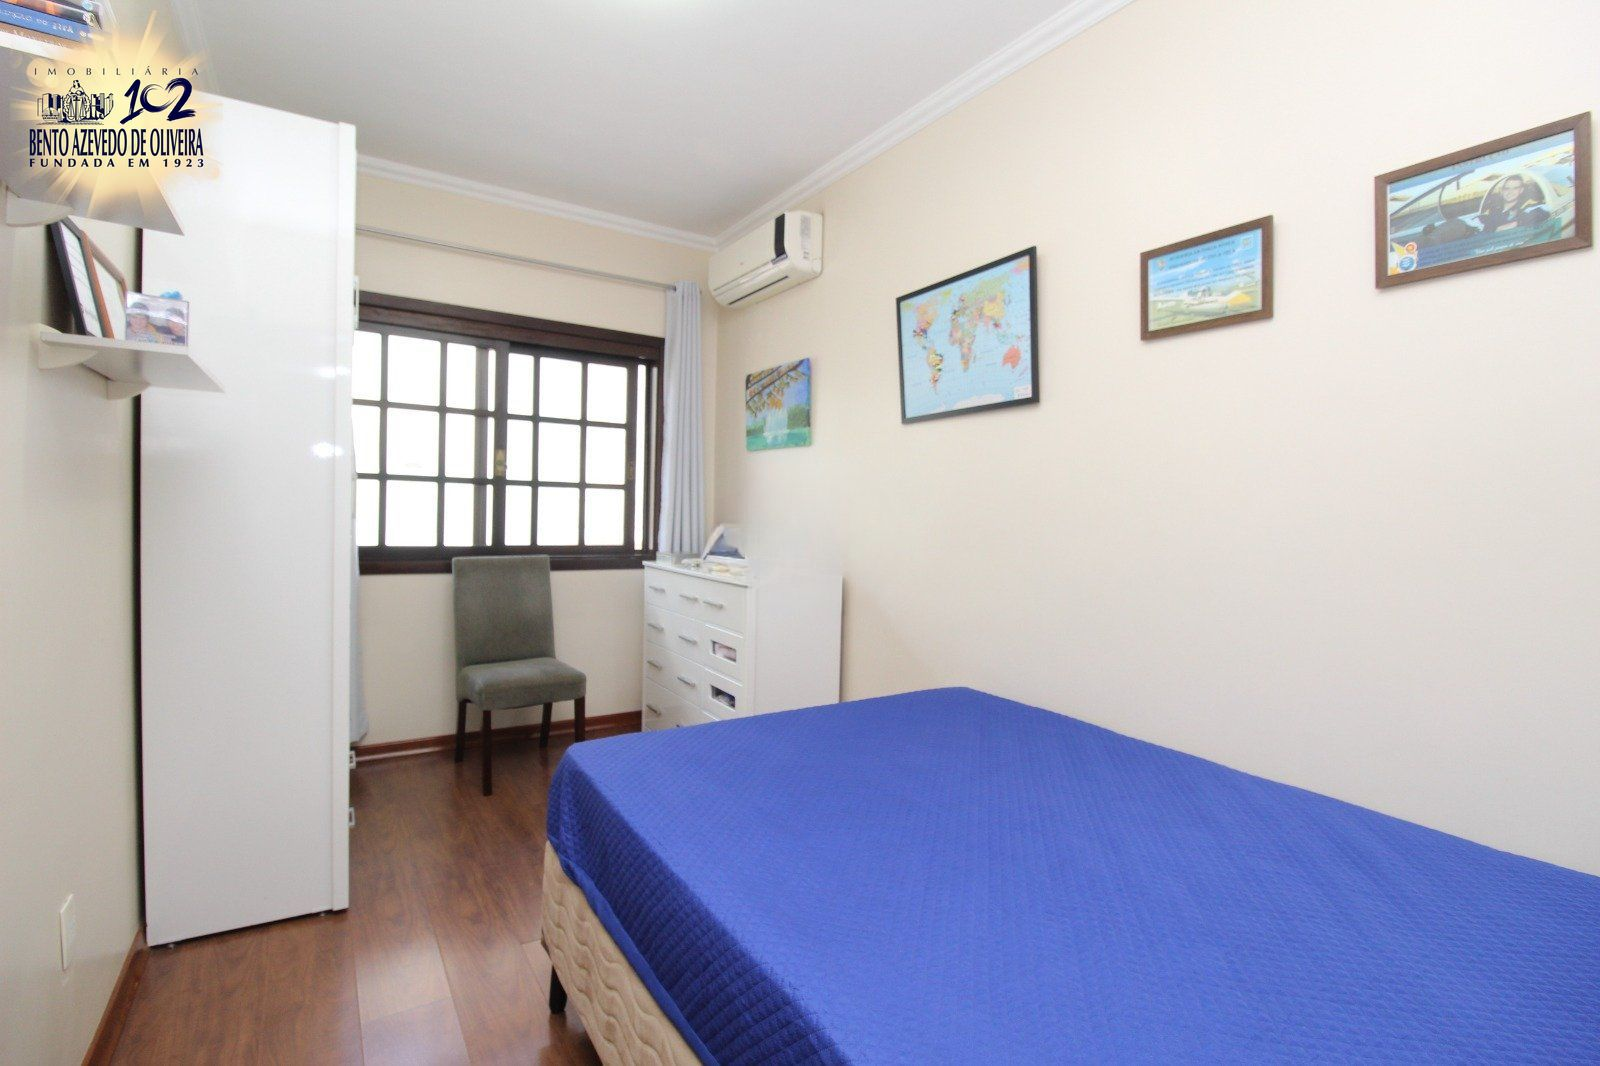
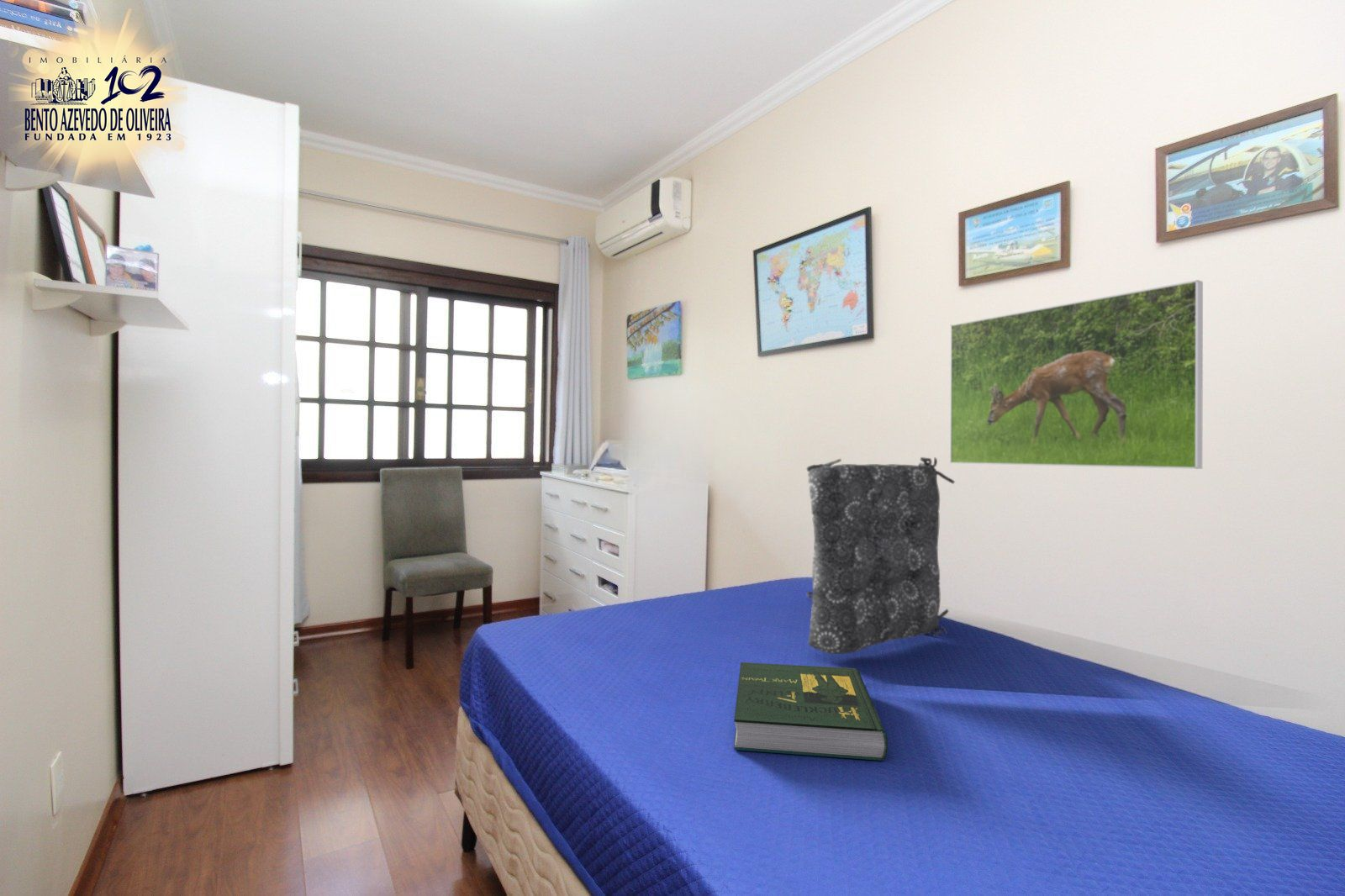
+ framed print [949,279,1204,470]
+ seat cushion [805,456,956,655]
+ book [733,661,889,762]
